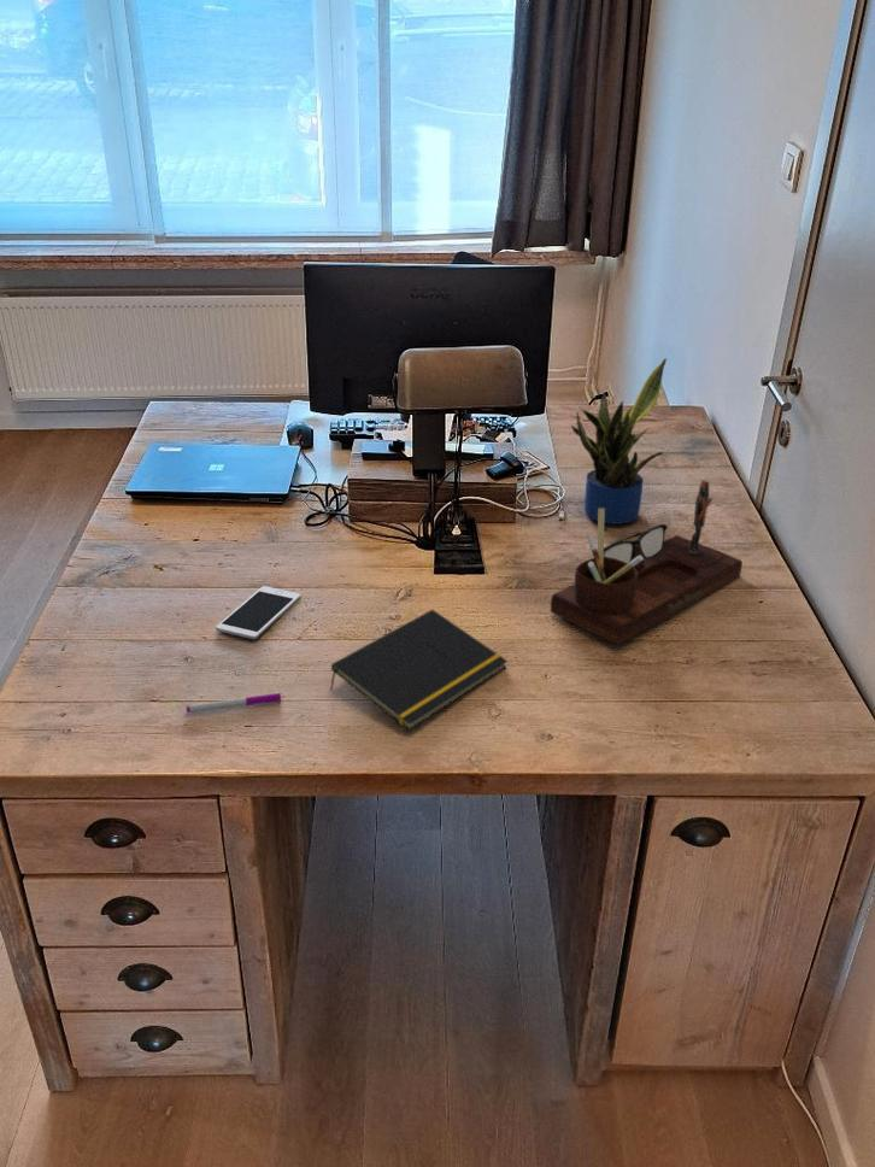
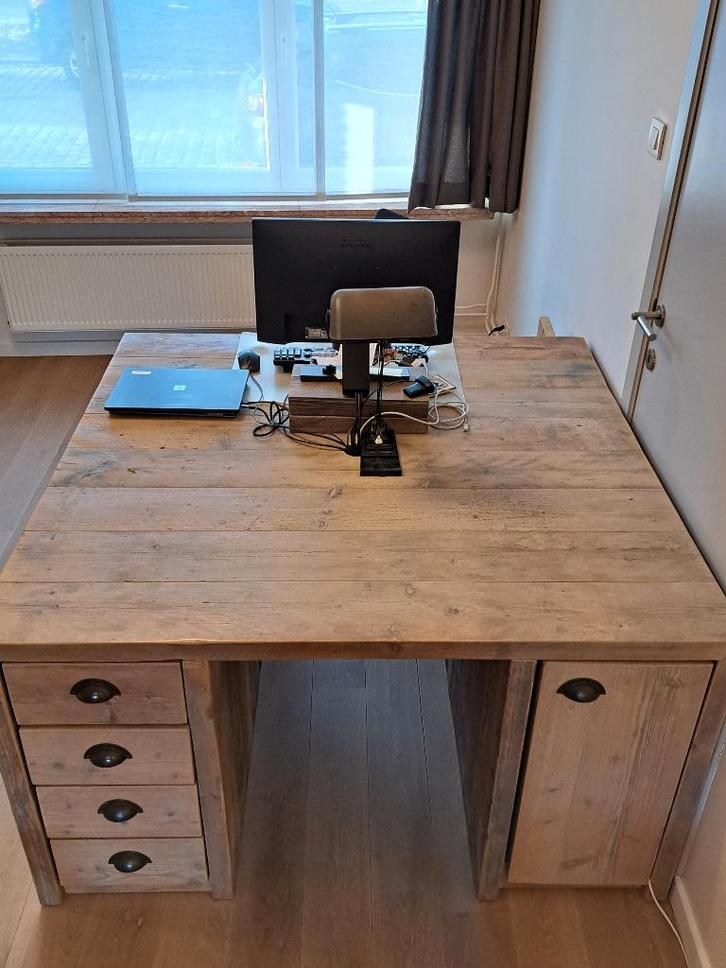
- potted plant [570,358,668,526]
- pen [184,692,282,714]
- notepad [329,609,509,731]
- cell phone [215,585,303,640]
- desk organizer [550,479,744,646]
